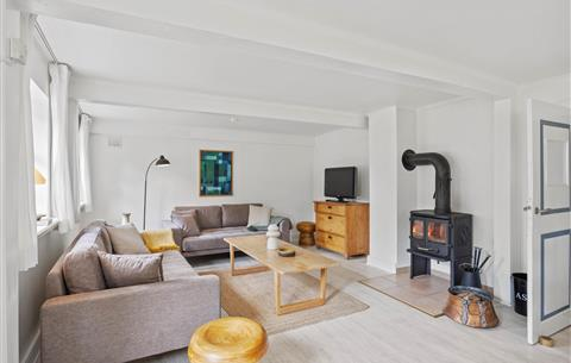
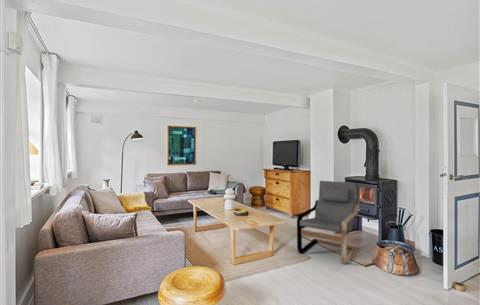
+ armchair [296,180,360,266]
